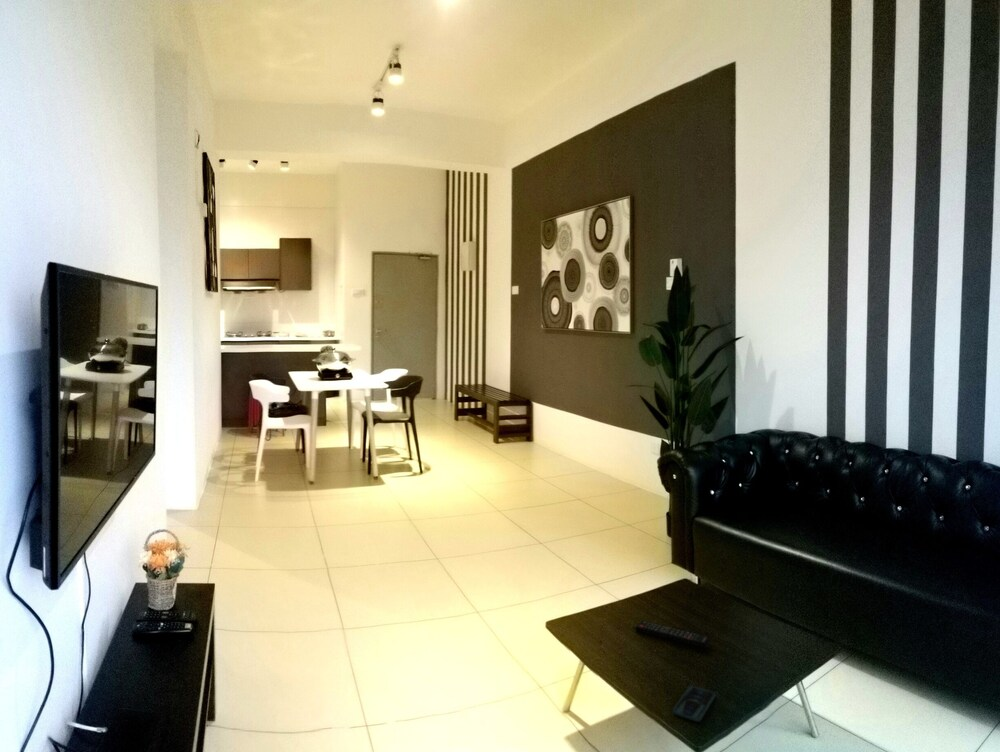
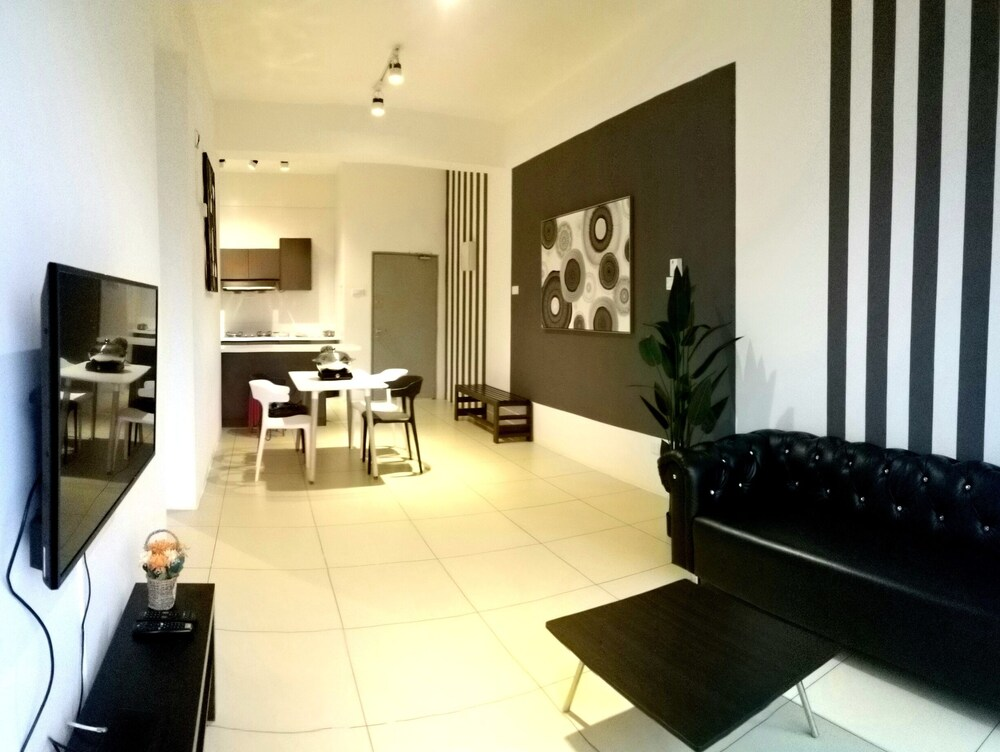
- smartphone [672,685,716,723]
- remote control [634,620,711,649]
